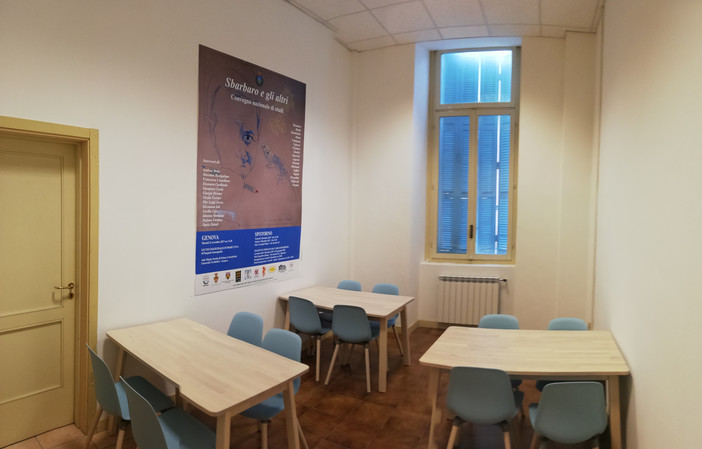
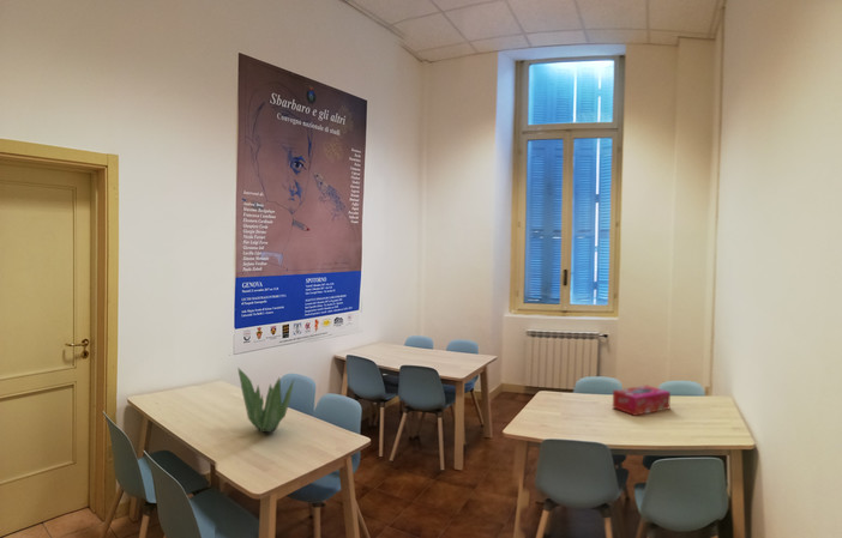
+ tissue box [612,385,672,417]
+ plant [237,367,295,434]
